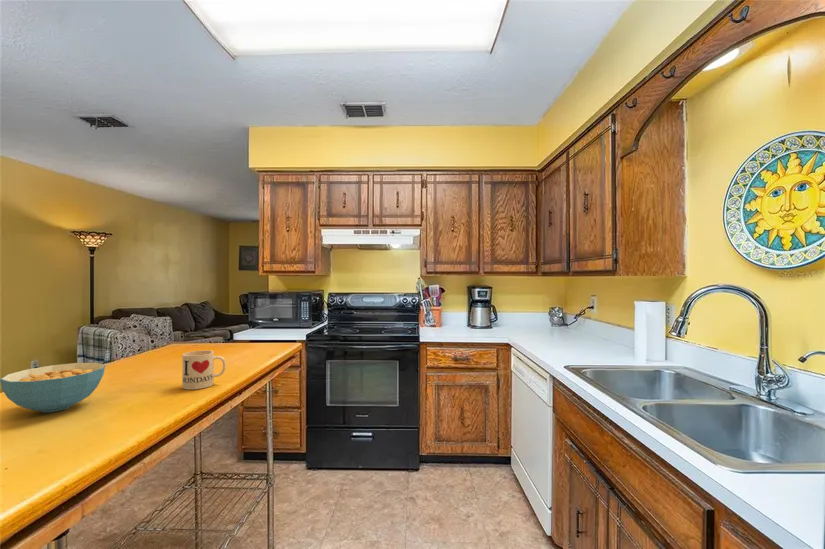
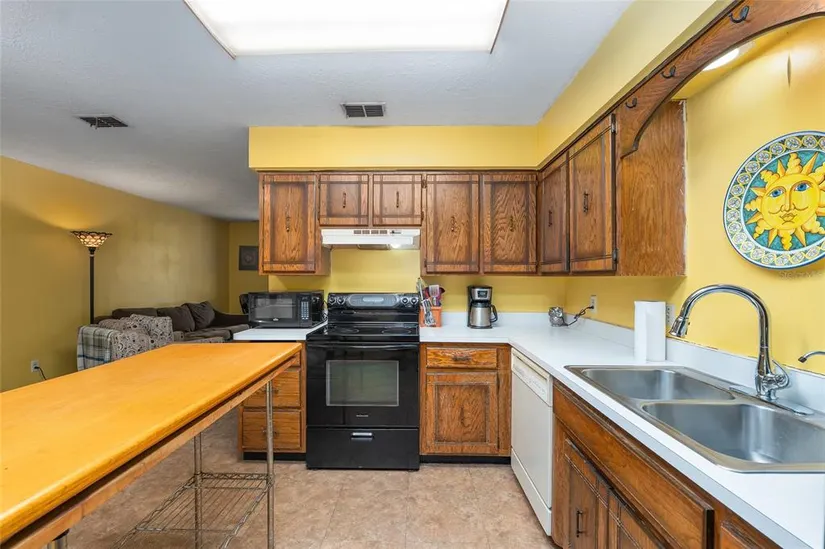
- mug [181,349,227,391]
- cereal bowl [0,362,106,413]
